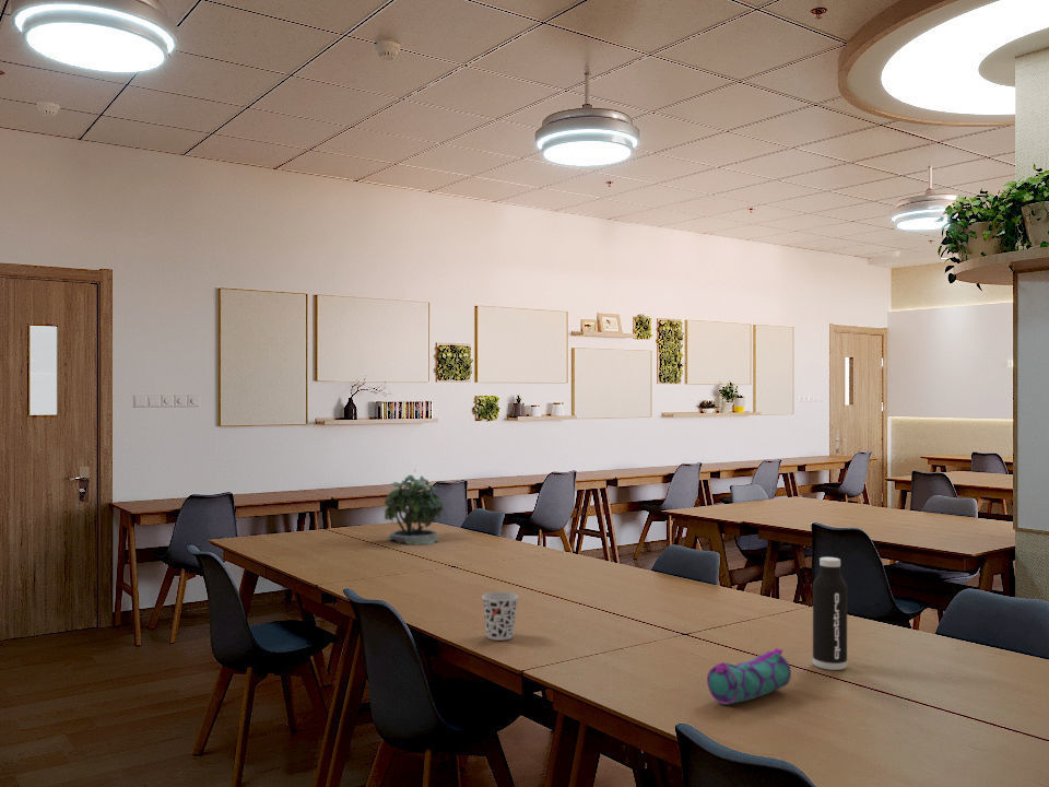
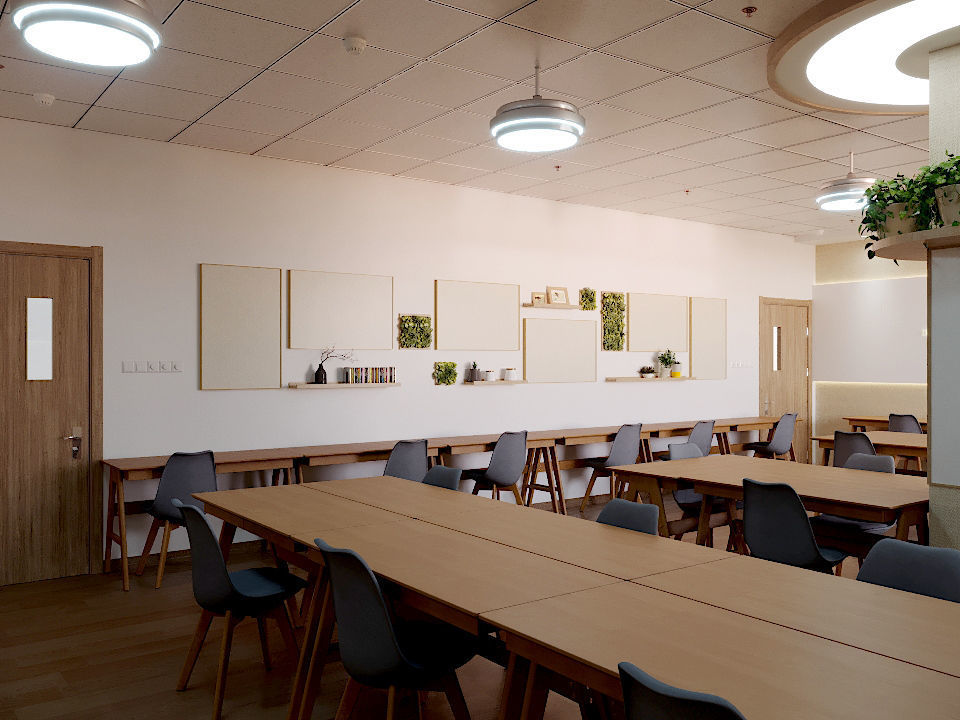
- cup [481,590,519,642]
- water bottle [812,556,848,671]
- pencil case [706,647,792,706]
- potted plant [384,469,445,547]
